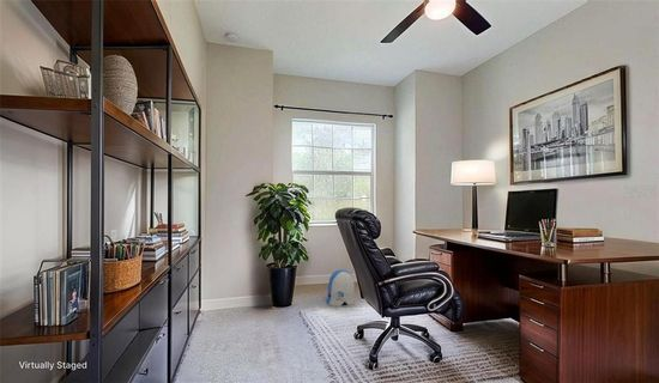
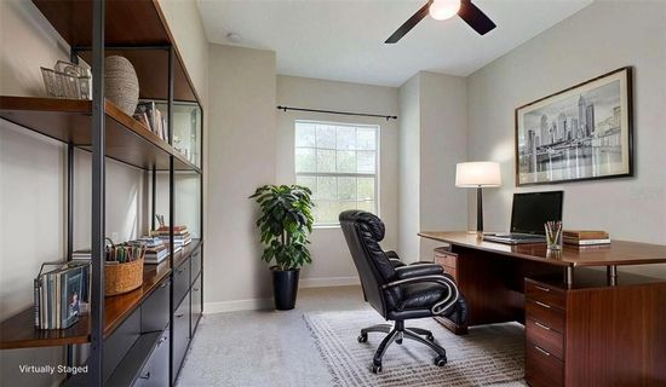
- sun visor [325,268,356,306]
